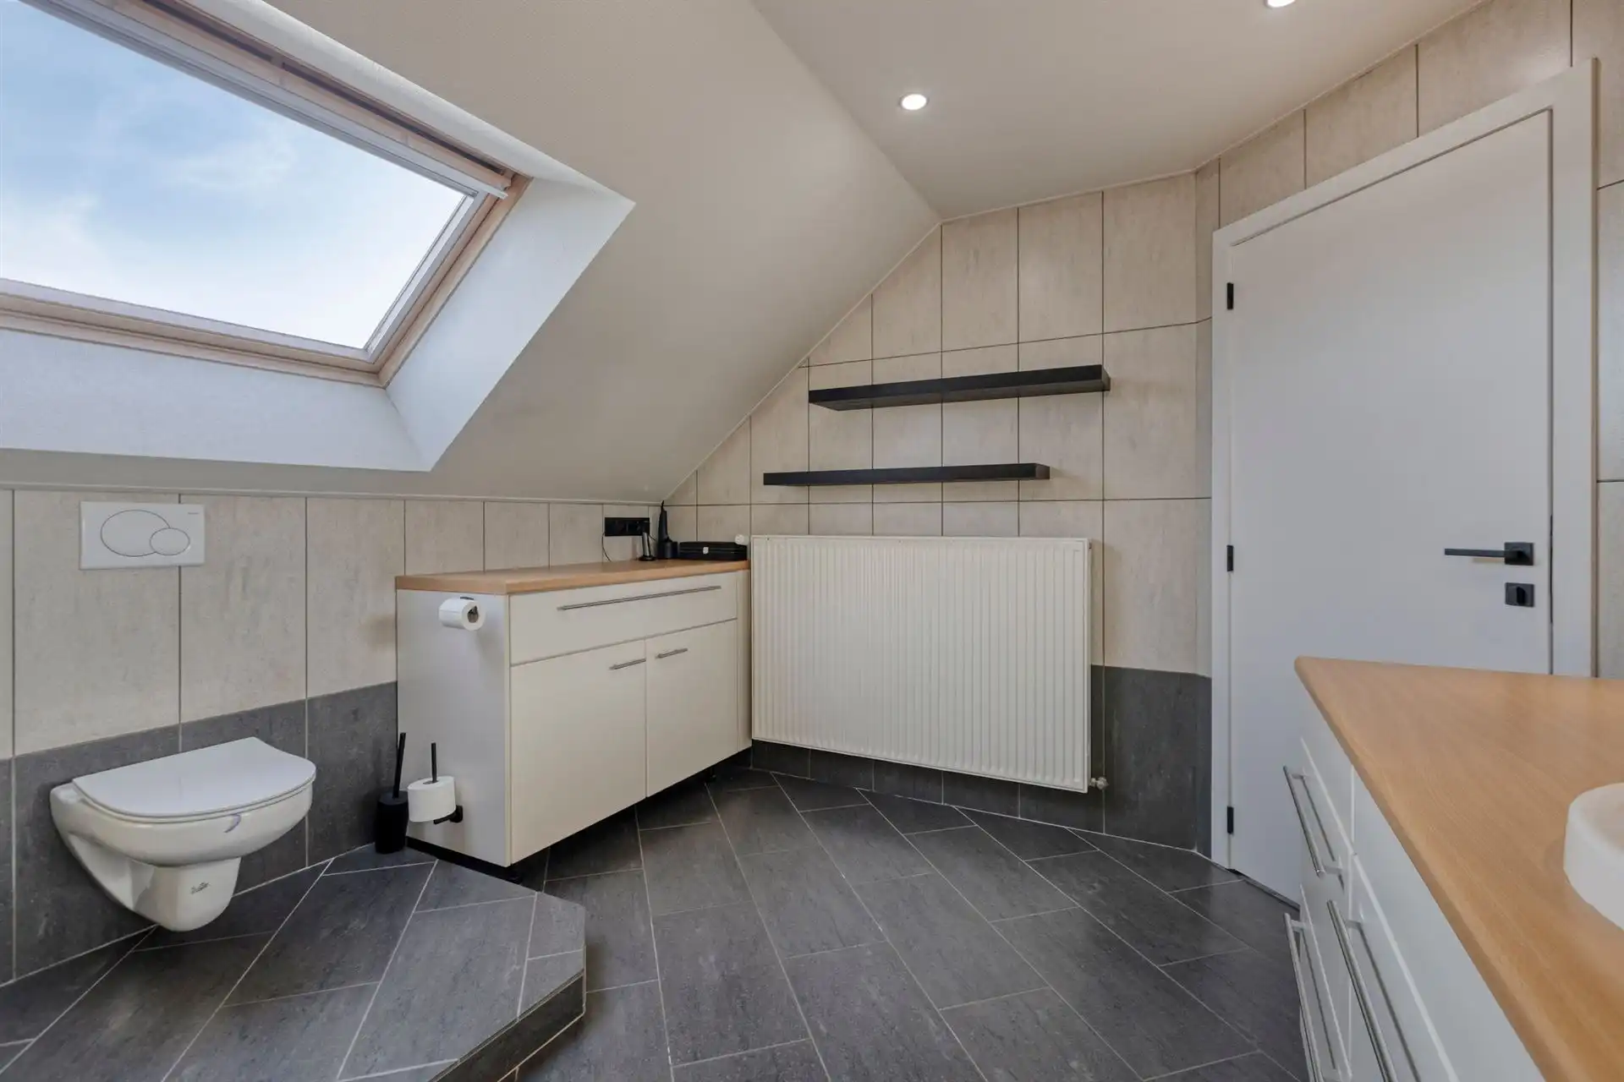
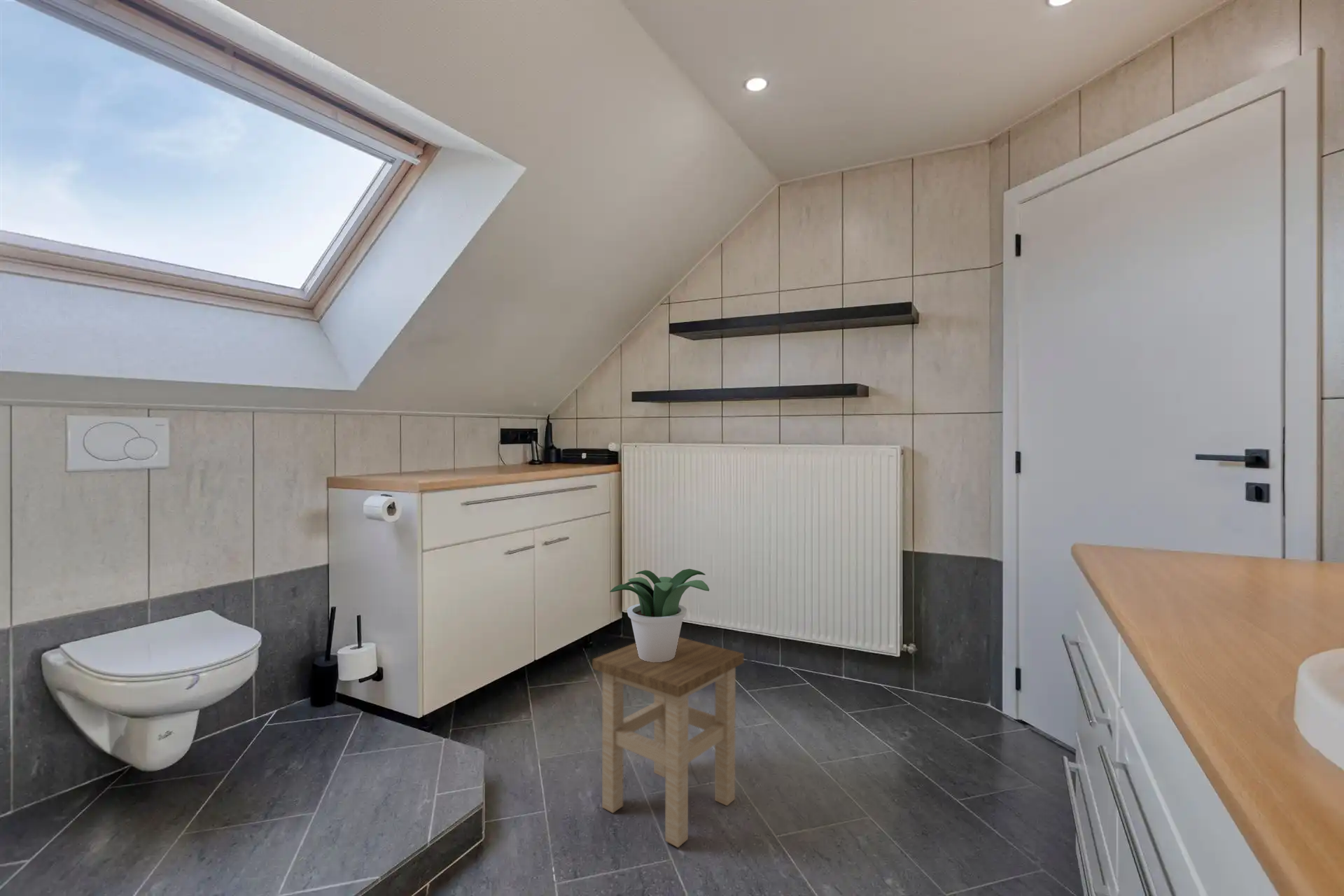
+ stool [591,636,744,848]
+ potted plant [609,568,710,662]
